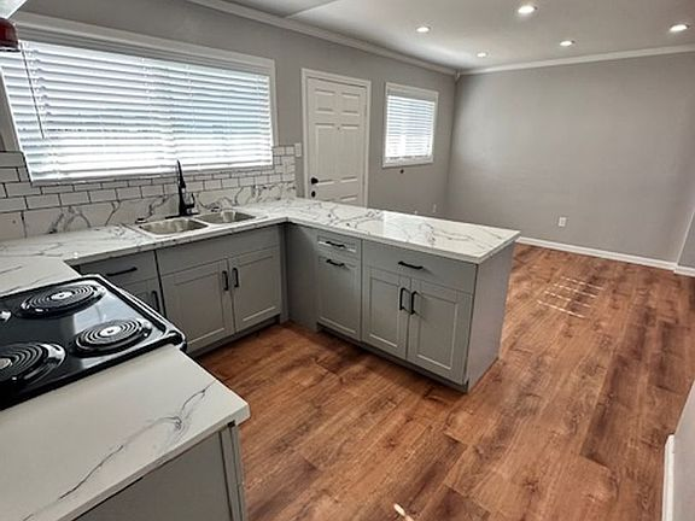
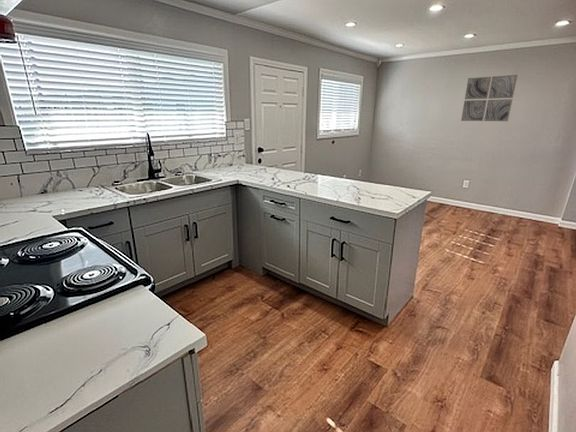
+ wall art [460,74,519,122]
